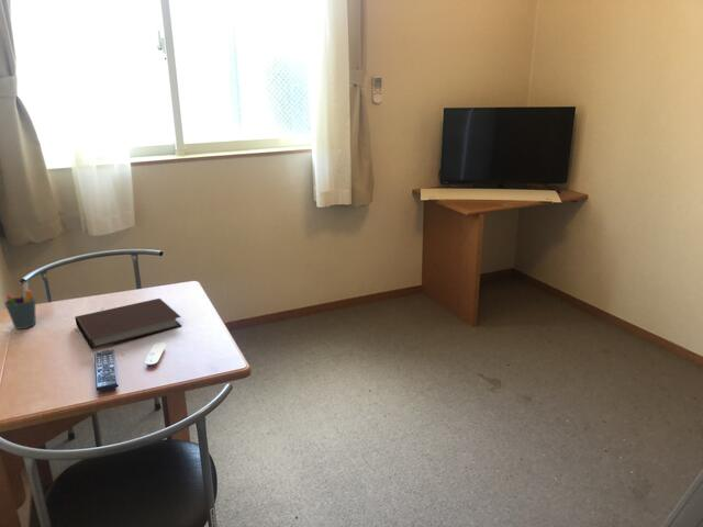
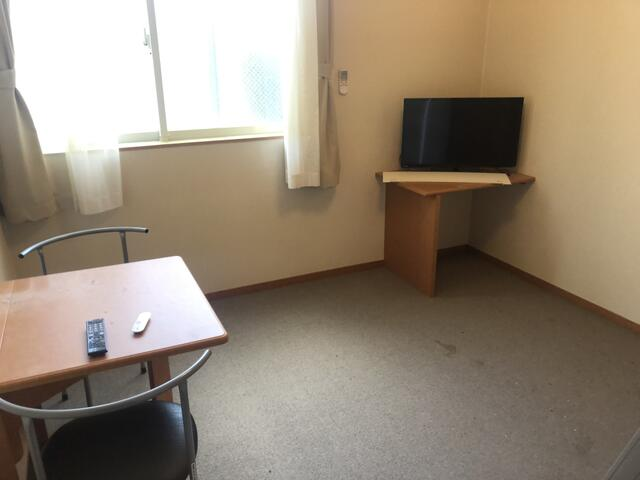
- pen holder [3,281,37,330]
- notebook [74,298,182,350]
